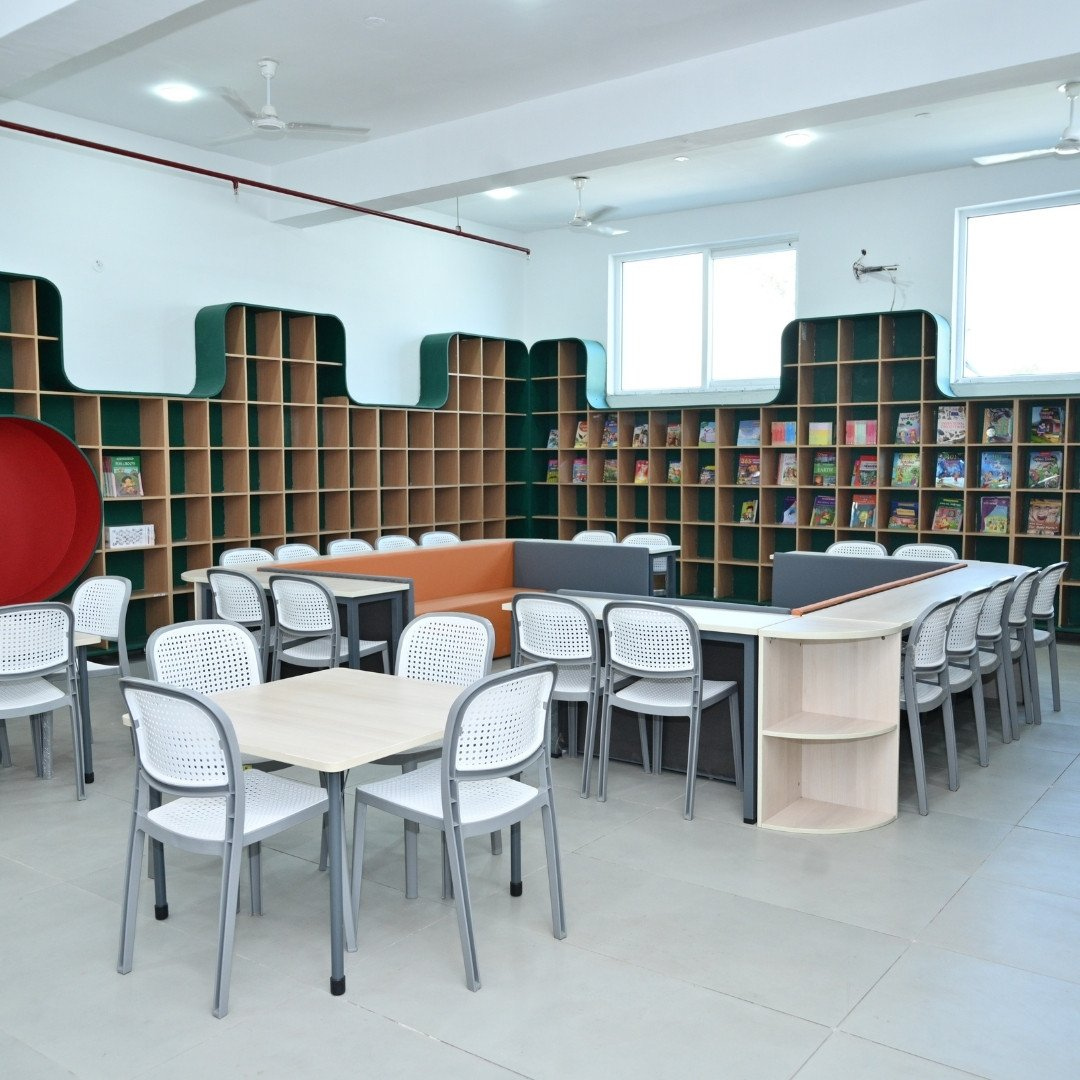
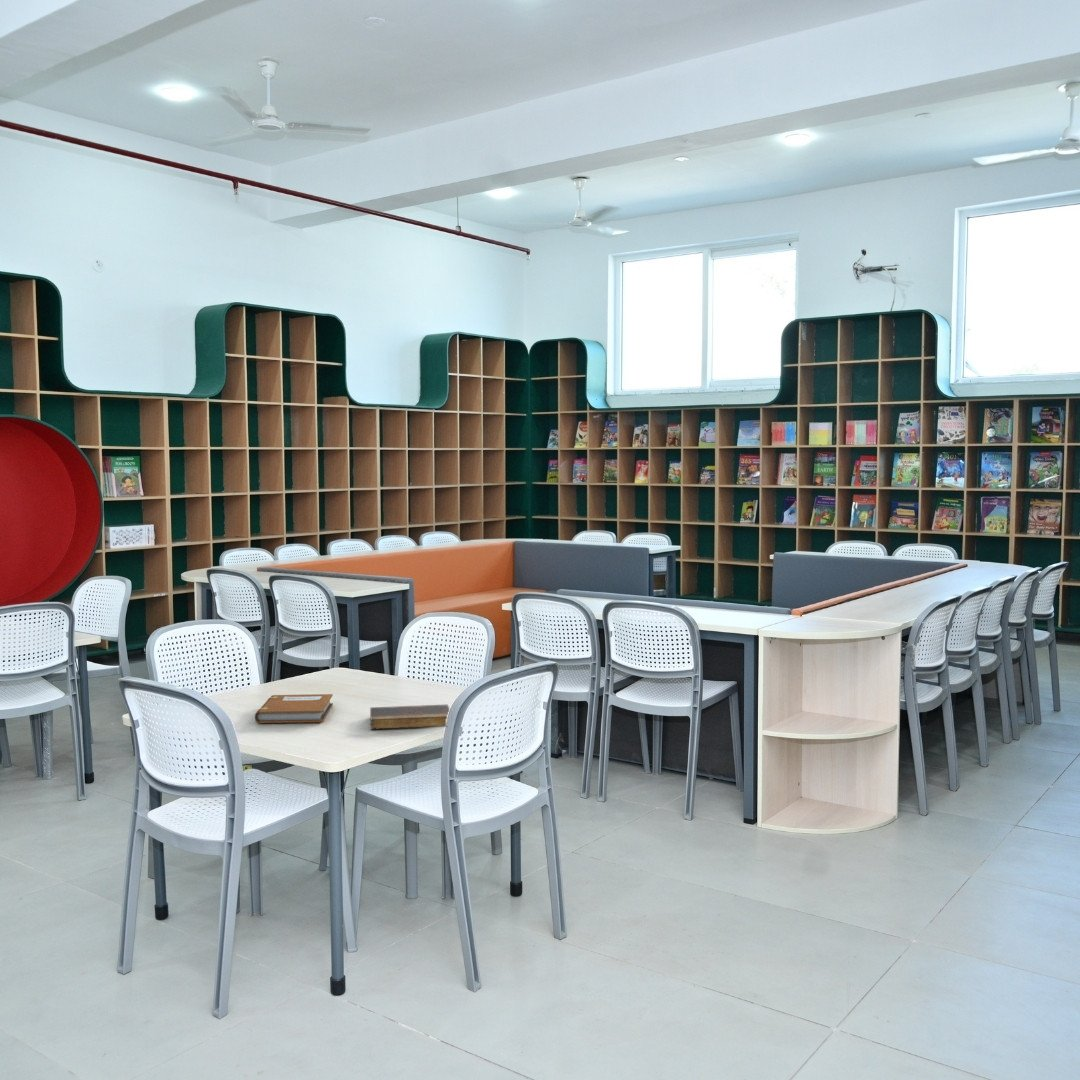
+ notebook [254,693,334,724]
+ book [369,703,450,731]
